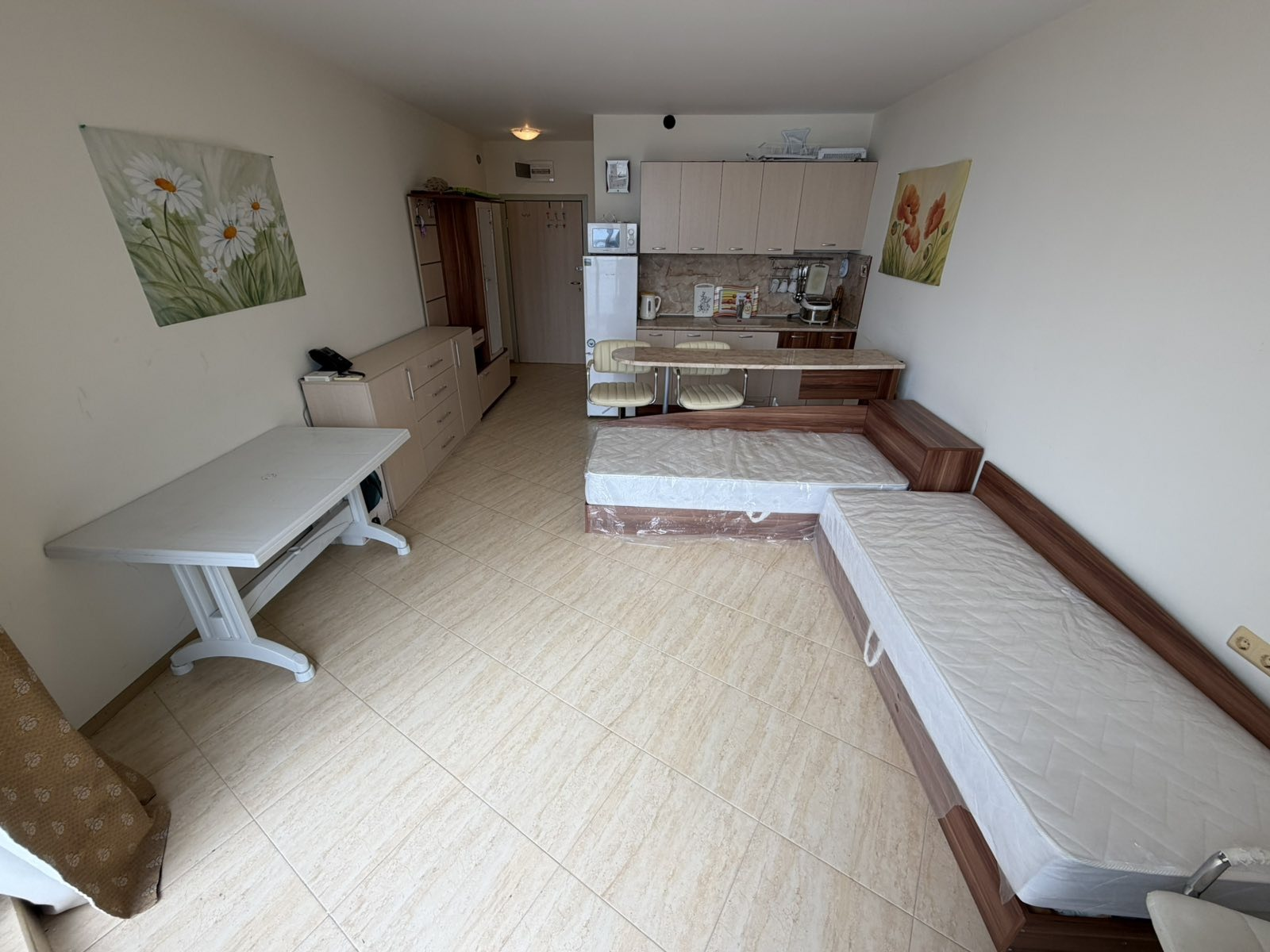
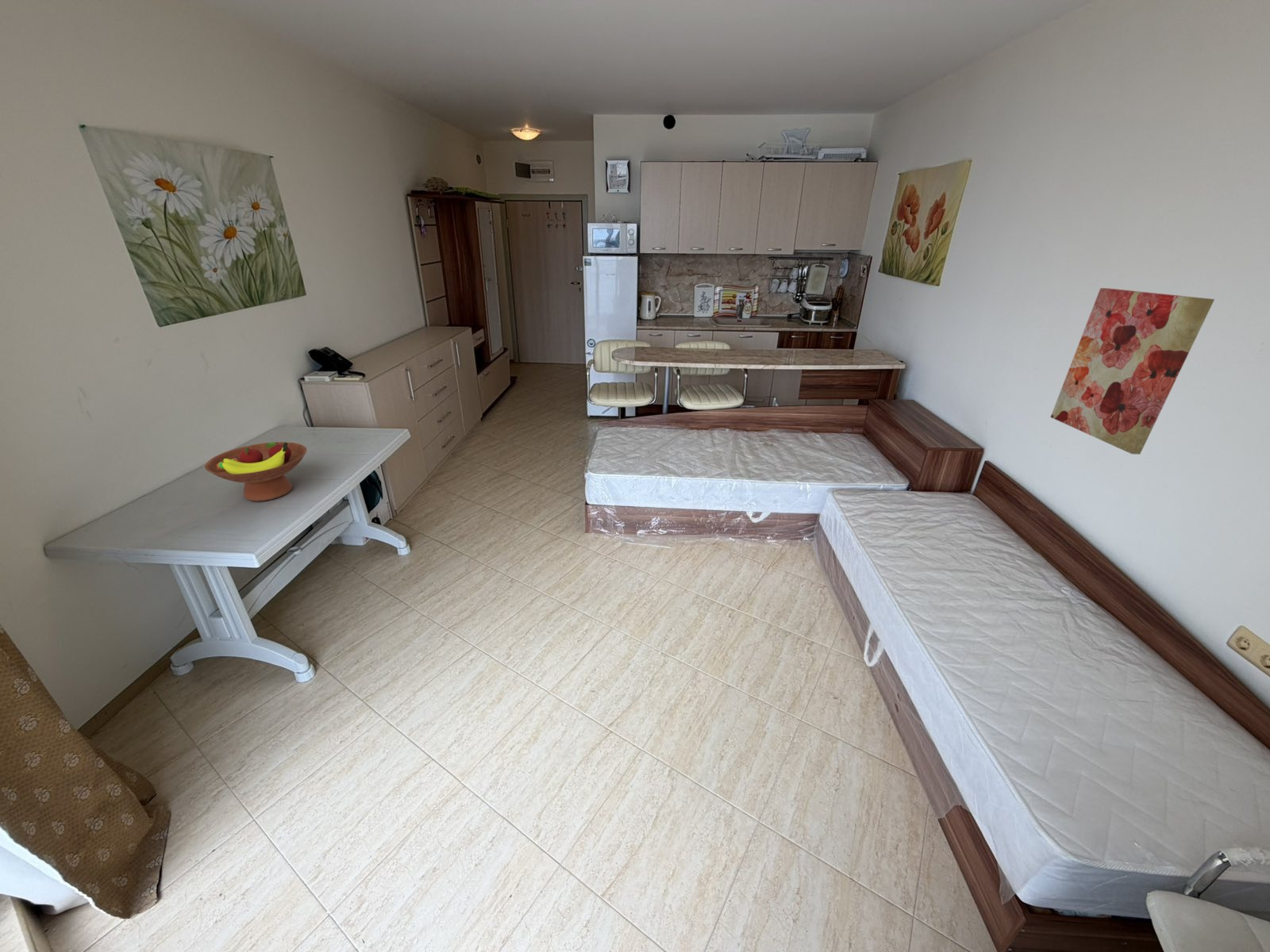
+ fruit bowl [204,441,307,502]
+ wall art [1049,287,1215,455]
